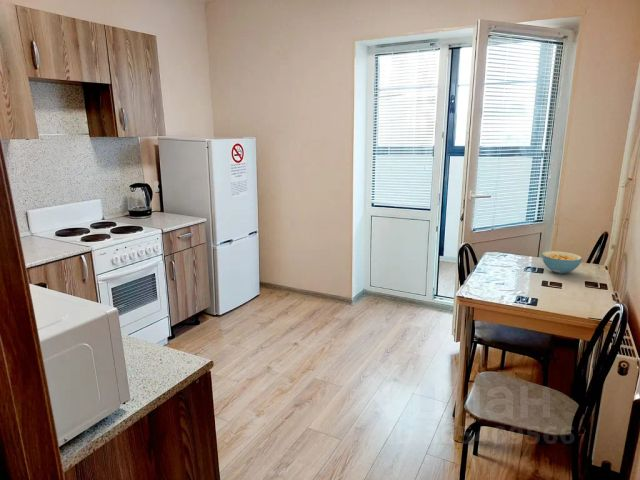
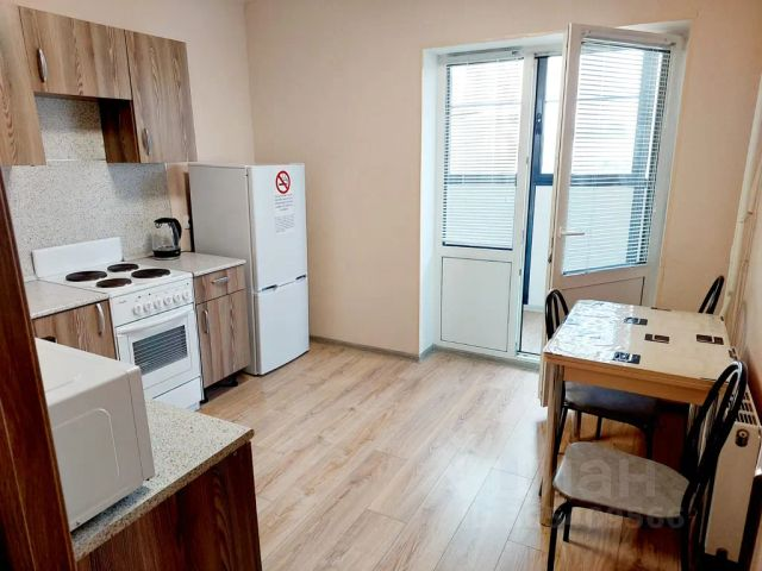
- cereal bowl [541,250,583,275]
